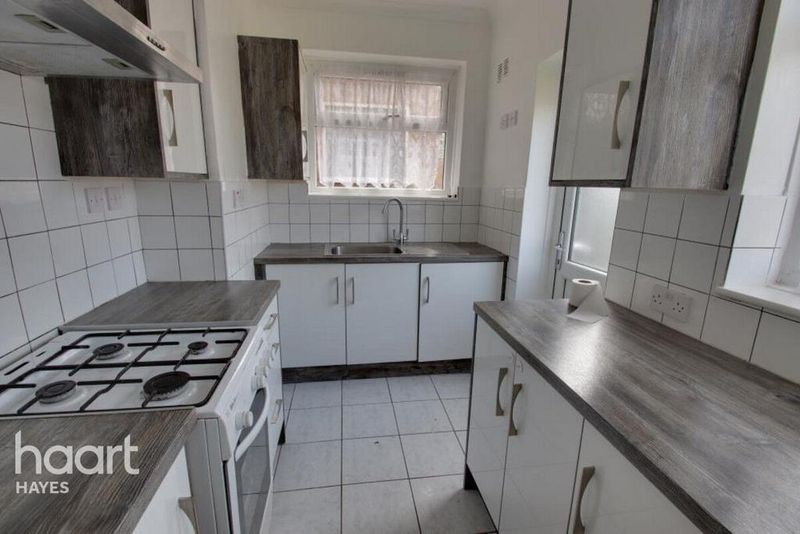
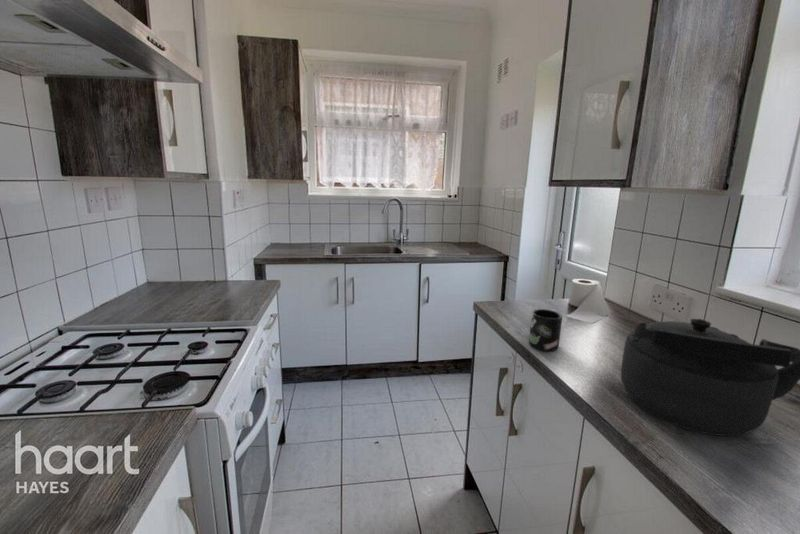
+ mug [528,308,563,352]
+ kettle [620,318,800,437]
